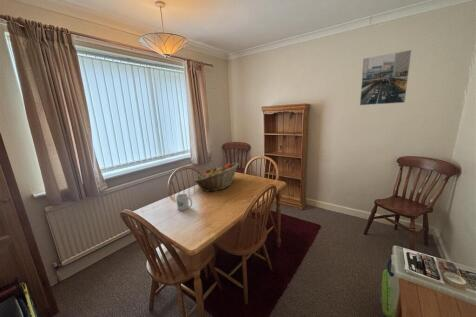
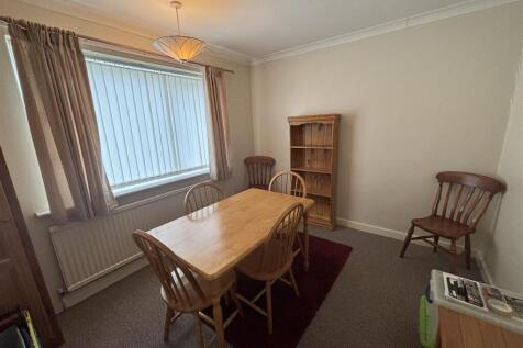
- mug [175,193,193,211]
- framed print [359,49,412,106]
- fruit basket [193,162,240,193]
